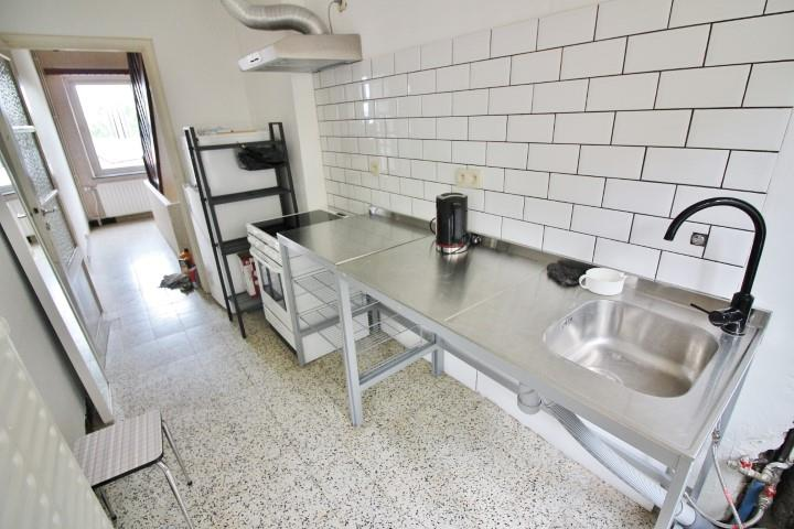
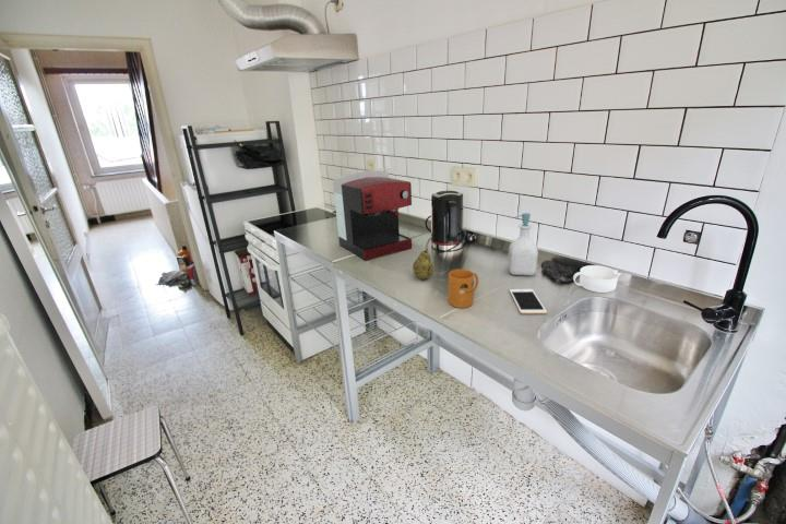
+ mug [448,269,479,309]
+ coffee maker [332,170,413,261]
+ cell phone [509,288,548,314]
+ soap bottle [507,212,539,276]
+ fruit [412,248,434,281]
